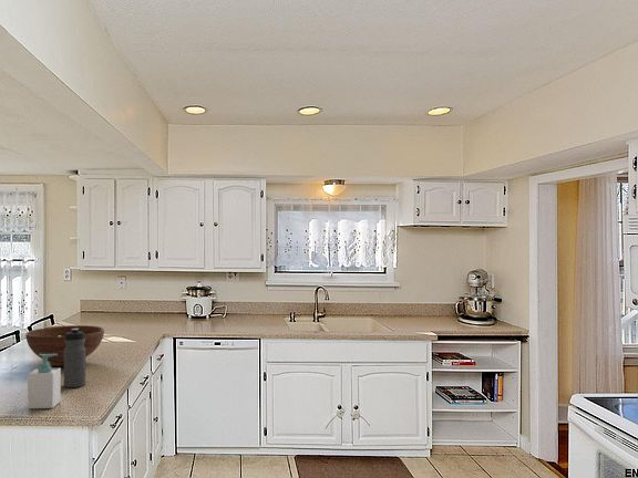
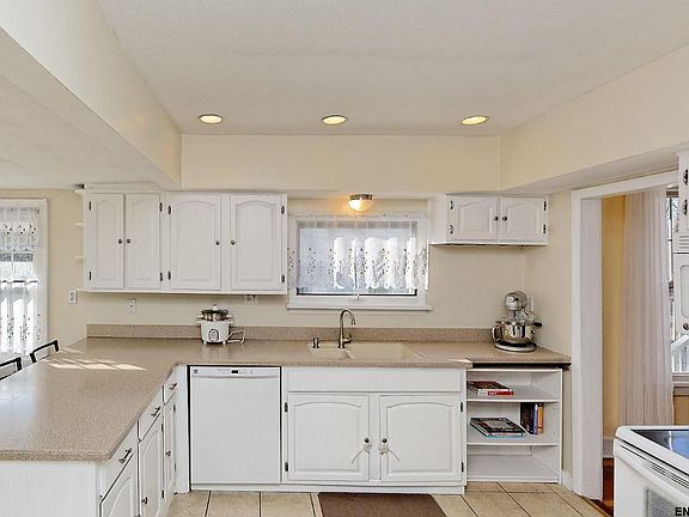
- soap bottle [27,354,62,409]
- fruit bowl [24,324,105,367]
- water bottle [63,329,86,388]
